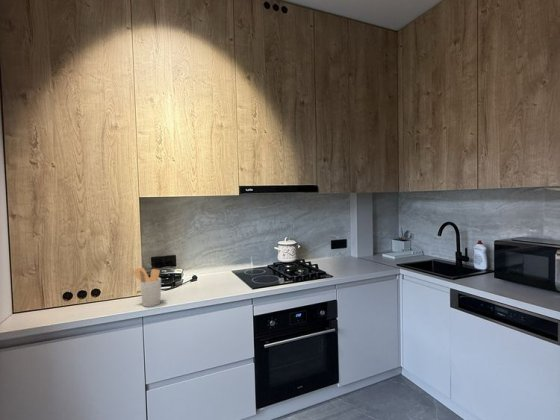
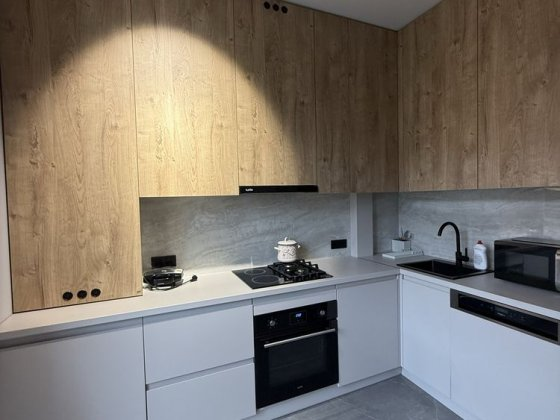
- utensil holder [130,266,162,308]
